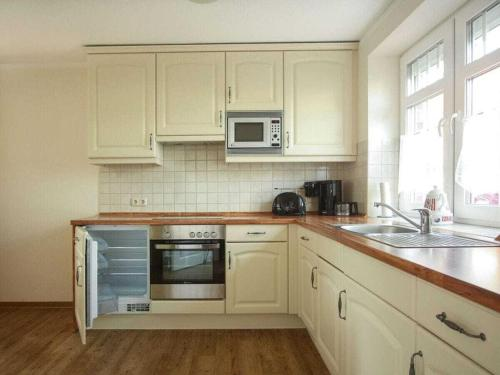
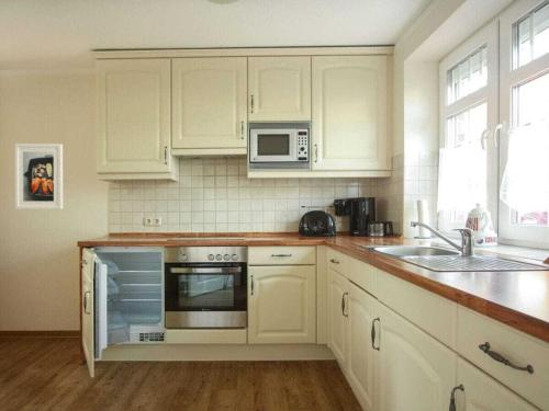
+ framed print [14,142,64,210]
